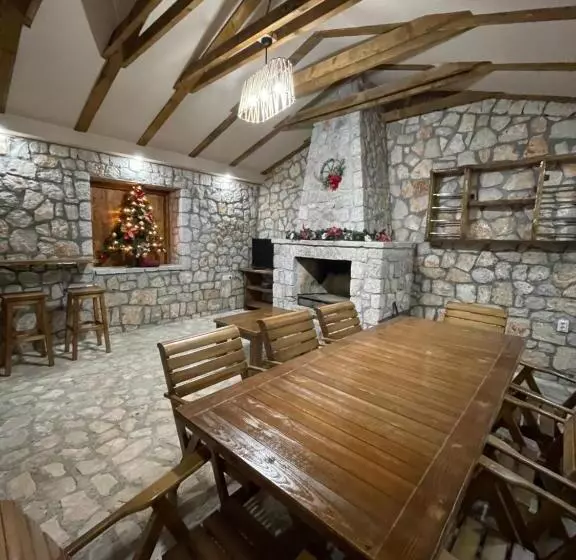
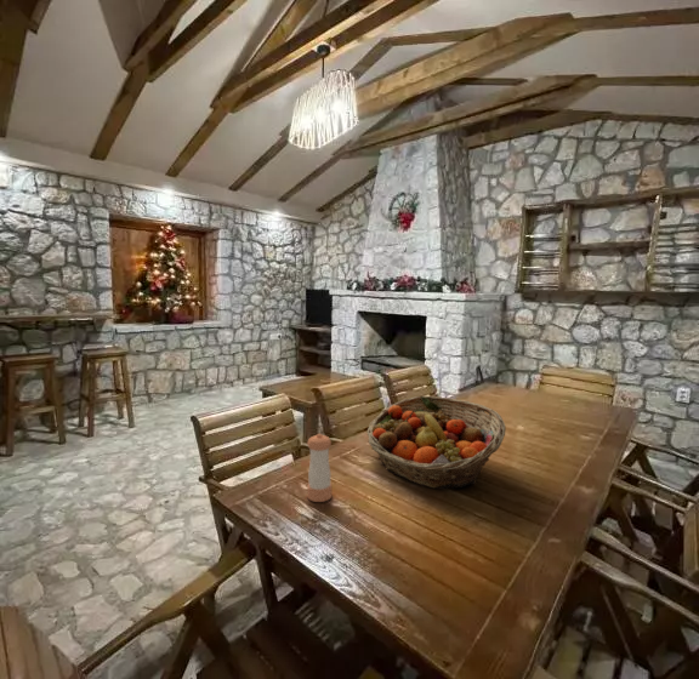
+ fruit basket [365,395,507,490]
+ pepper shaker [306,433,333,503]
